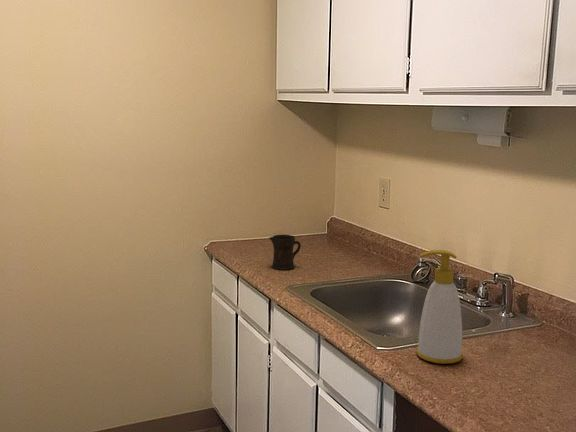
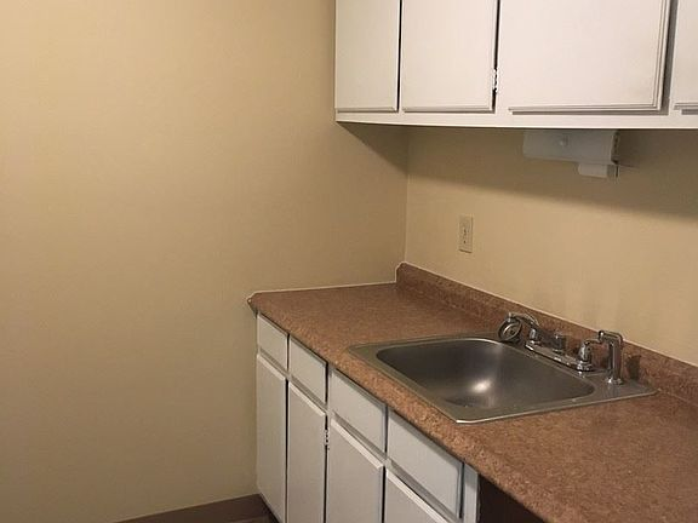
- soap bottle [415,249,464,365]
- mug [268,234,302,271]
